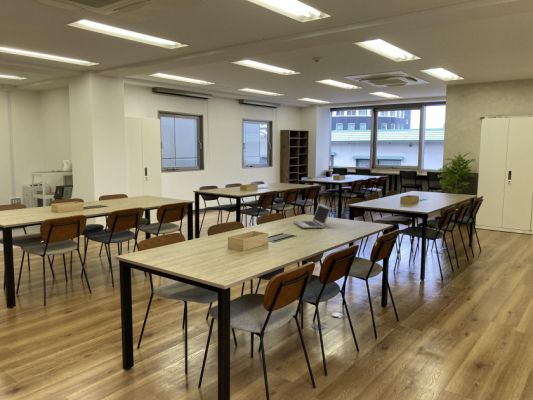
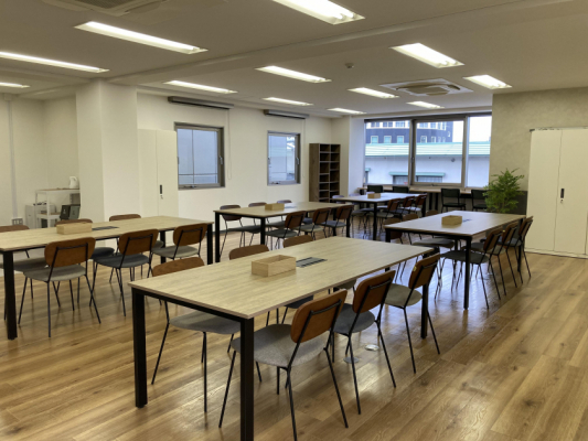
- laptop [292,202,332,229]
